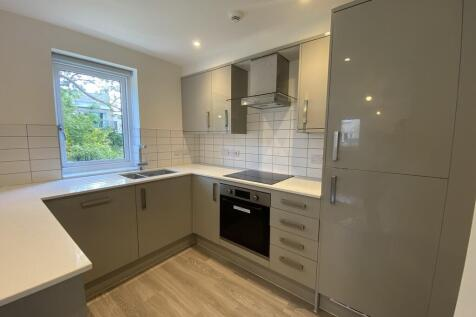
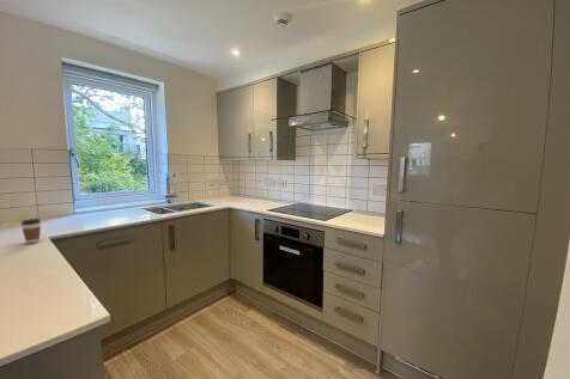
+ coffee cup [19,218,42,244]
